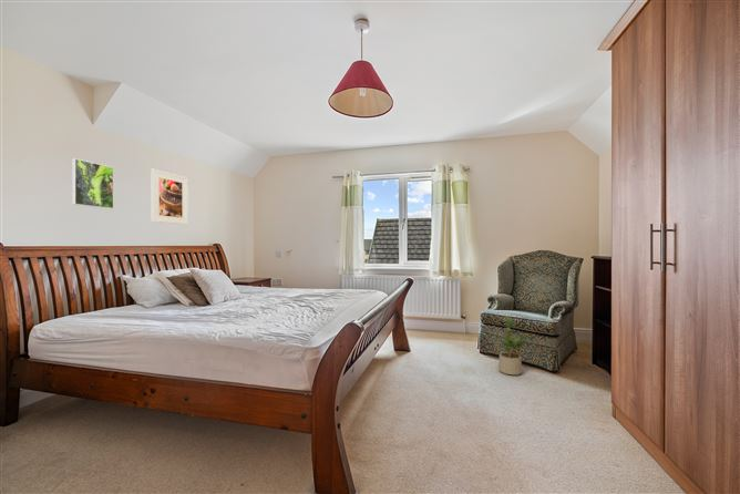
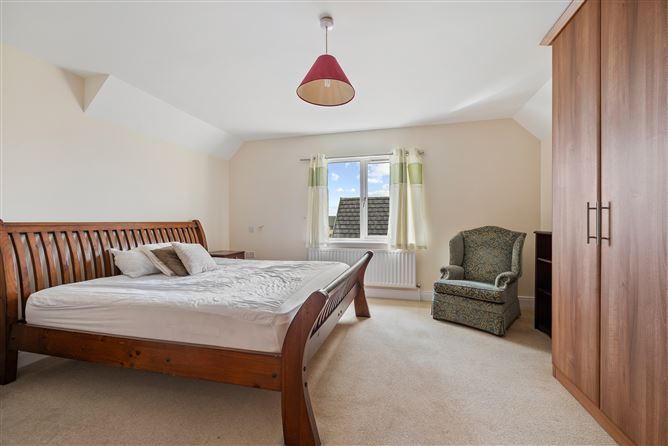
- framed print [151,168,189,226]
- potted plant [497,317,530,375]
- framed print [71,157,115,210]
